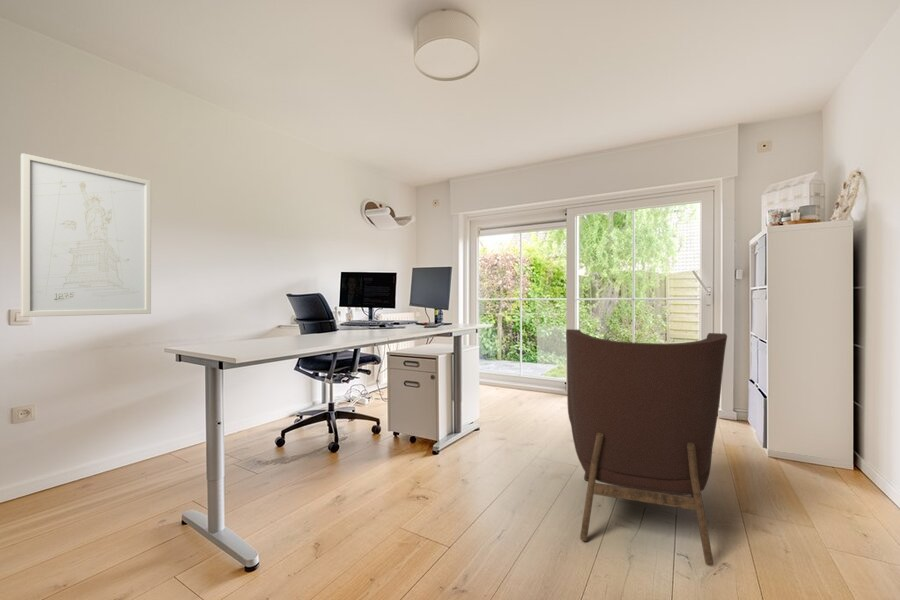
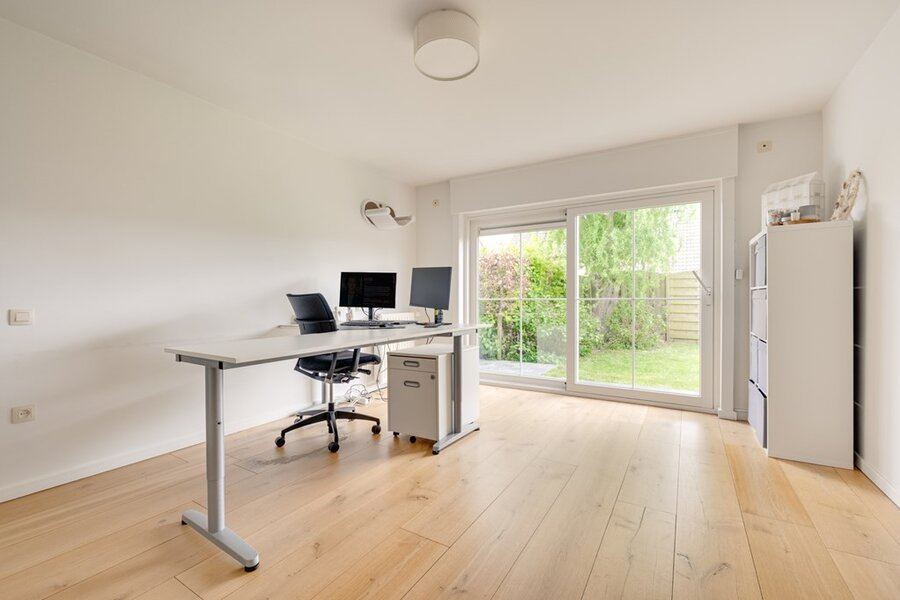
- wall art [20,152,152,318]
- armchair [565,328,728,567]
